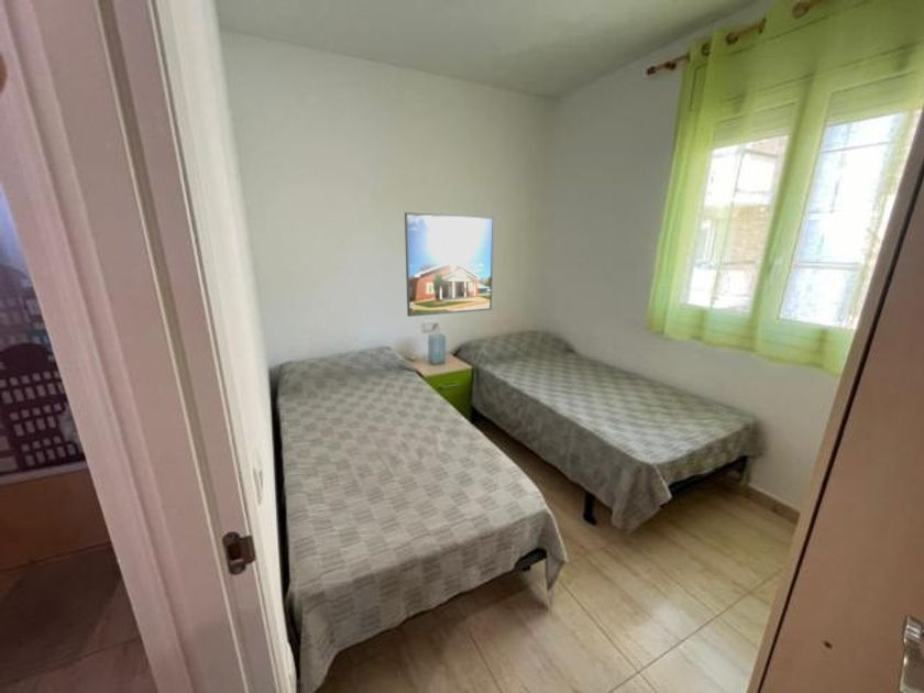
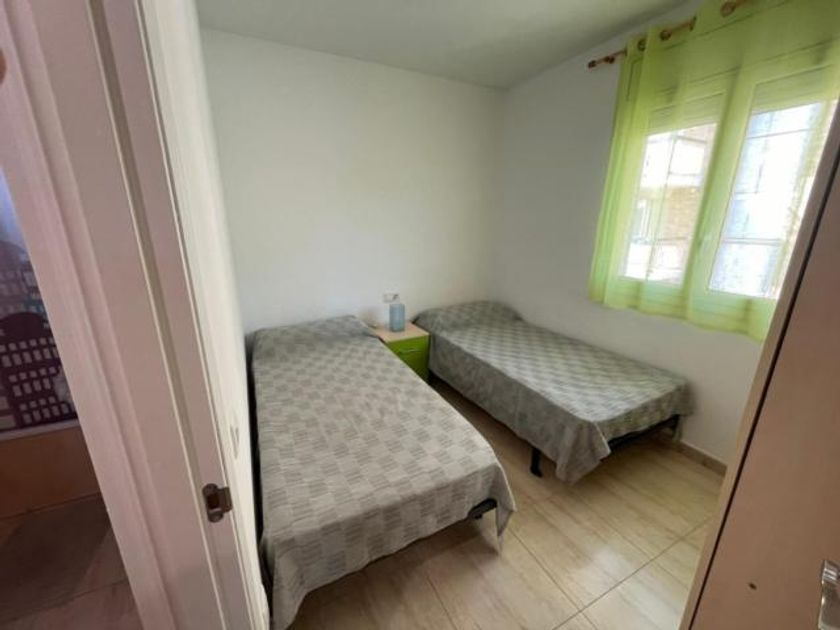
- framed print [404,211,495,318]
